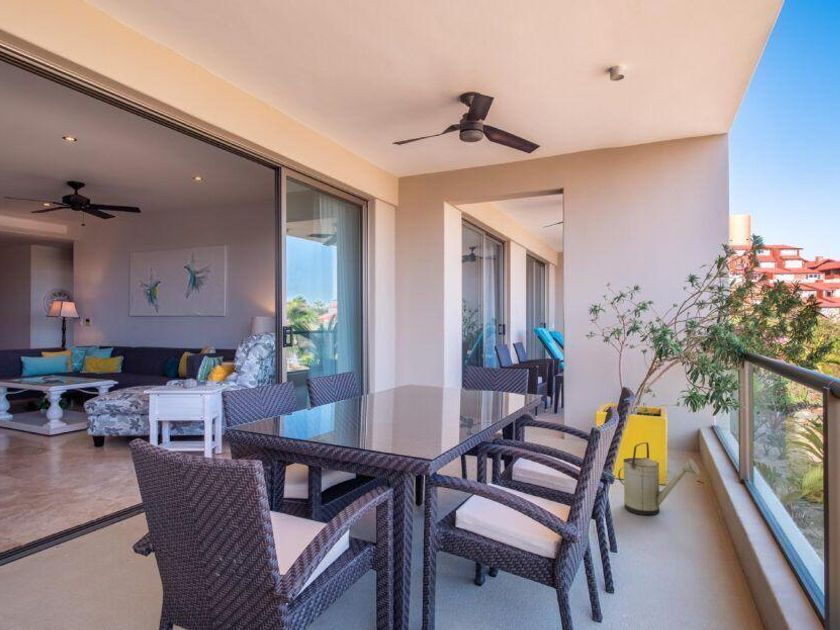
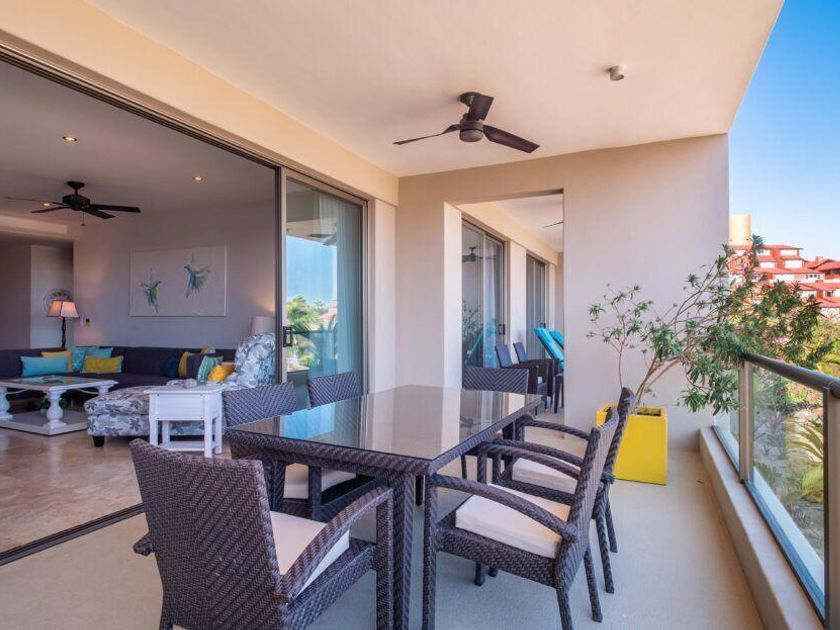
- watering can [617,441,701,516]
